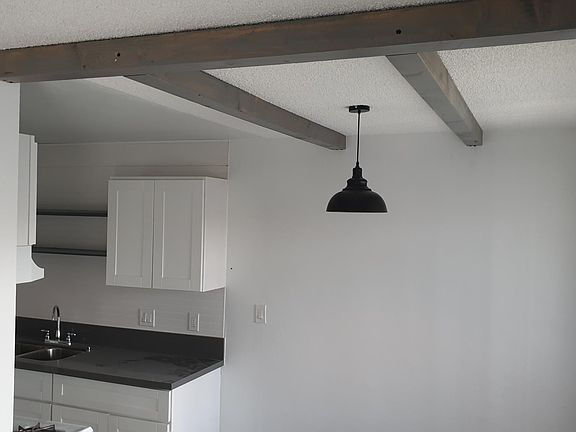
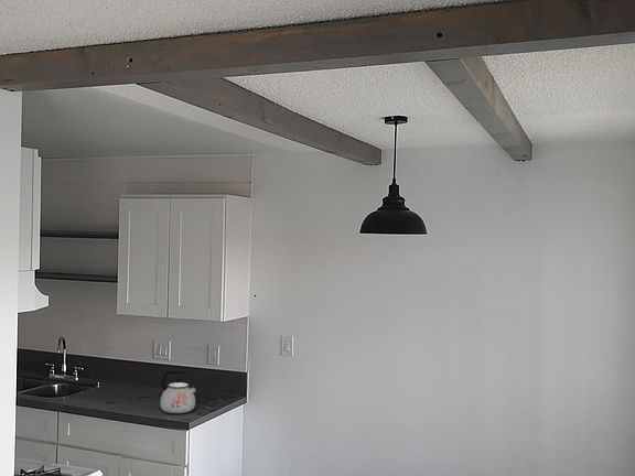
+ kettle [160,370,197,414]
